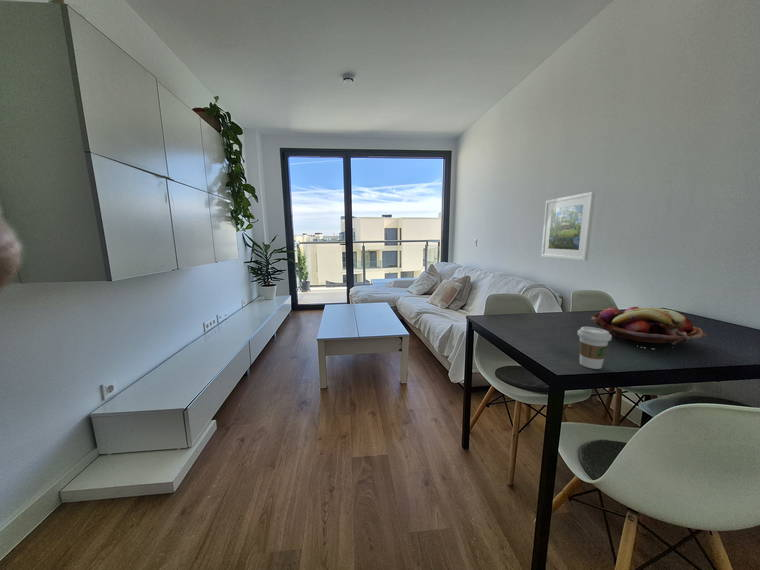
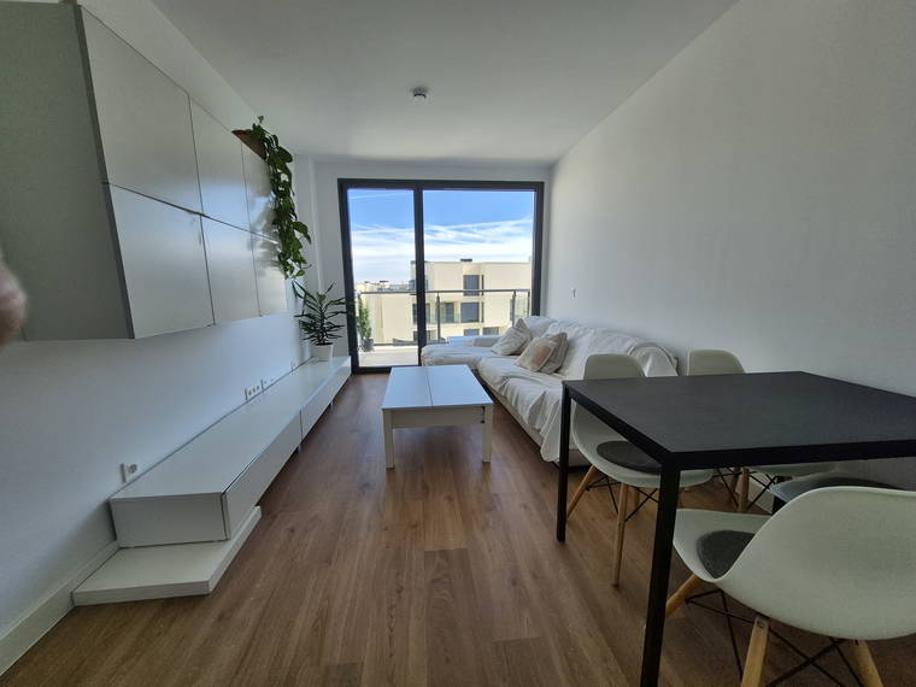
- coffee cup [576,326,613,370]
- fruit basket [590,306,708,350]
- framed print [540,191,596,262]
